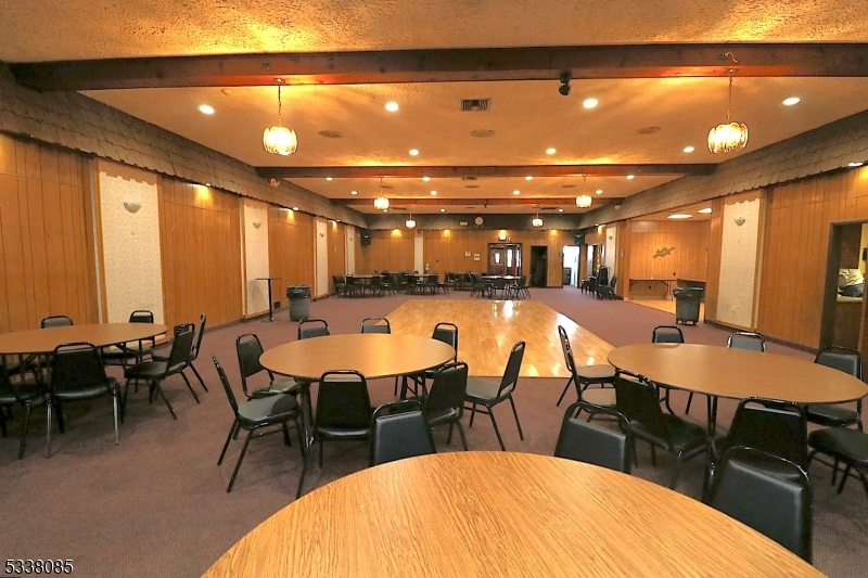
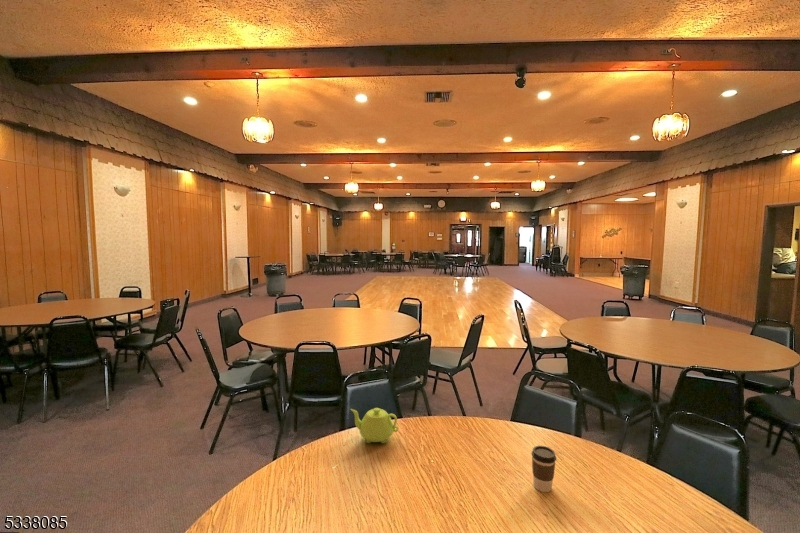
+ teapot [350,407,399,445]
+ coffee cup [530,445,557,493]
